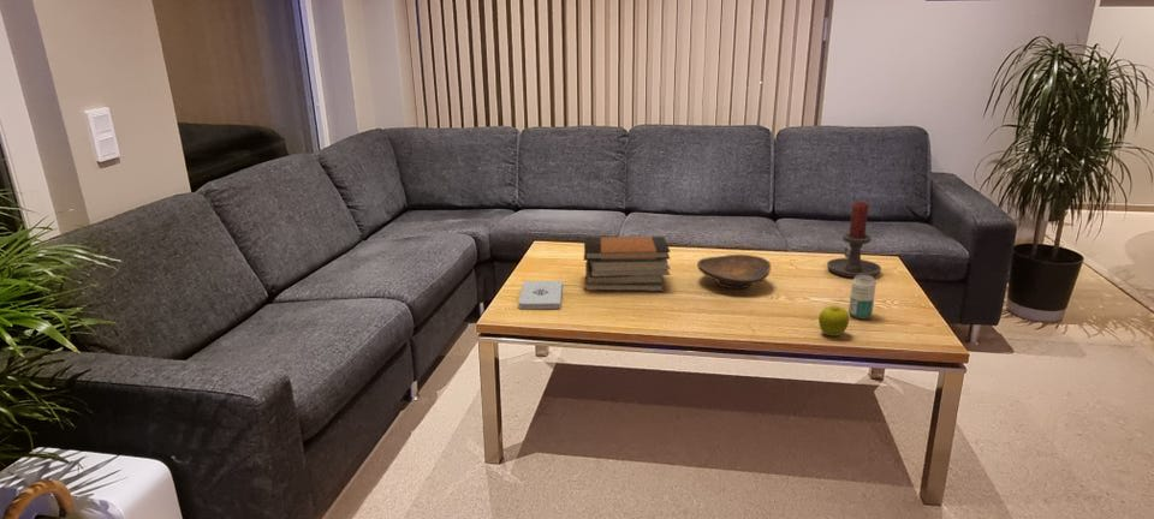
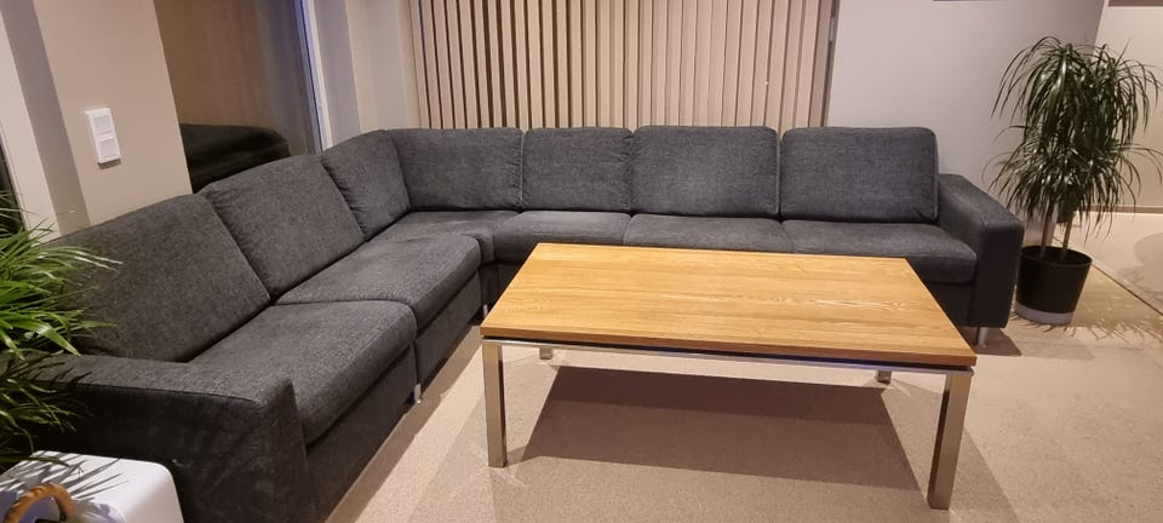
- book stack [582,235,672,293]
- fruit [817,305,850,338]
- beverage can [847,275,878,320]
- decorative bowl [696,253,772,290]
- notepad [517,280,564,310]
- candle holder [826,201,882,279]
